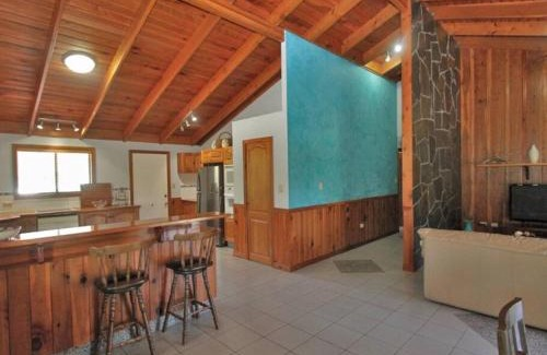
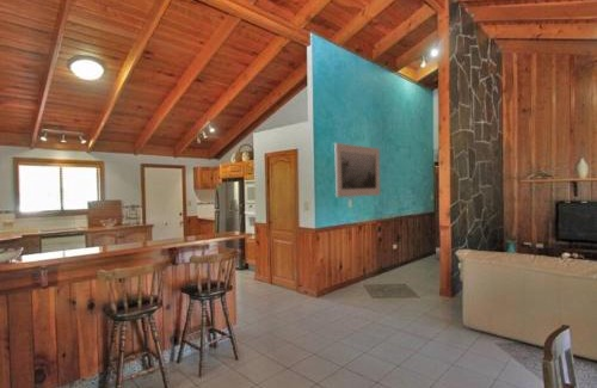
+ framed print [333,142,382,198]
